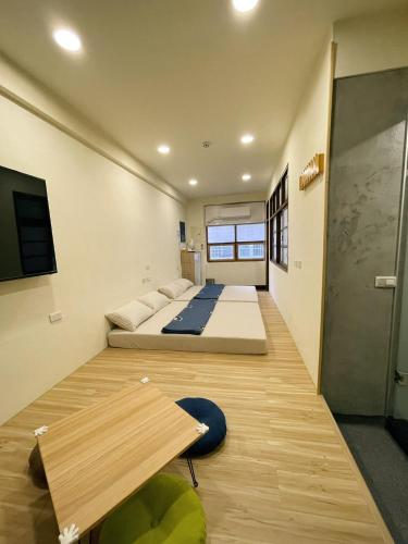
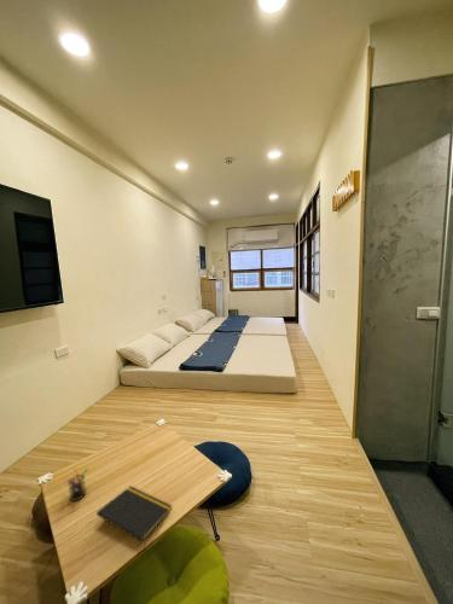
+ notepad [95,484,173,551]
+ pen holder [66,465,89,503]
